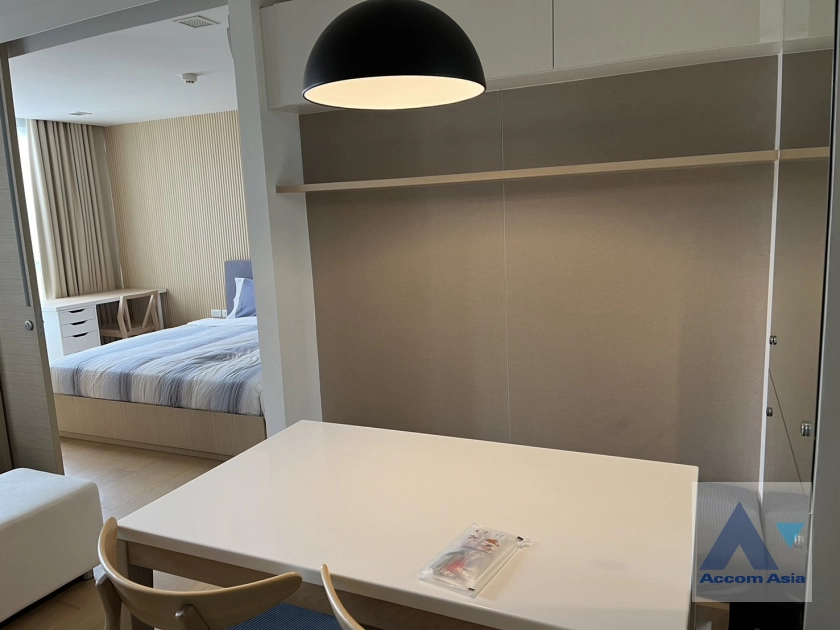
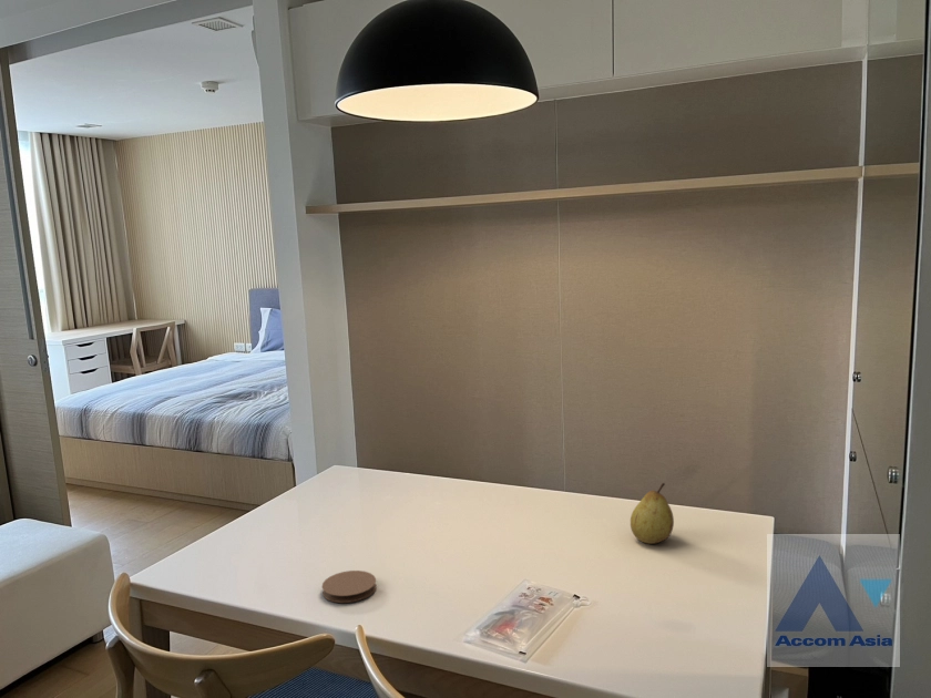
+ fruit [630,482,675,545]
+ coaster [320,569,378,604]
